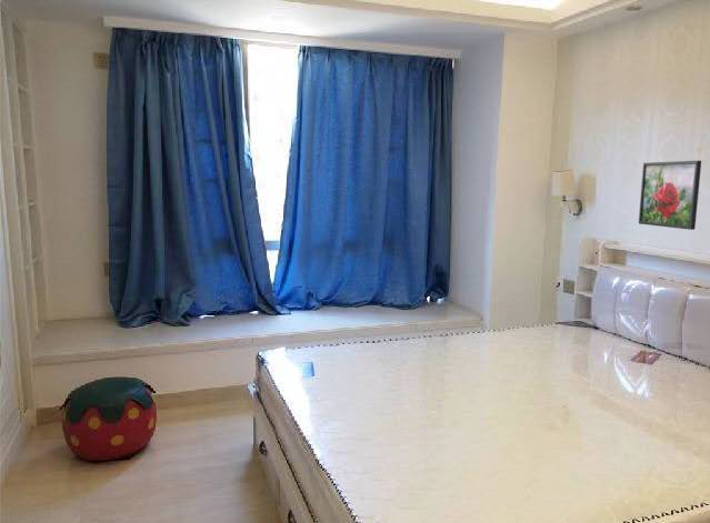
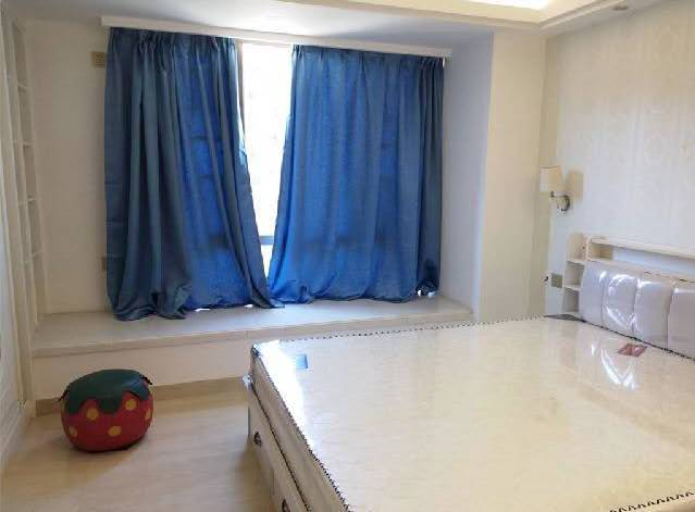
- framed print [638,160,702,231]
